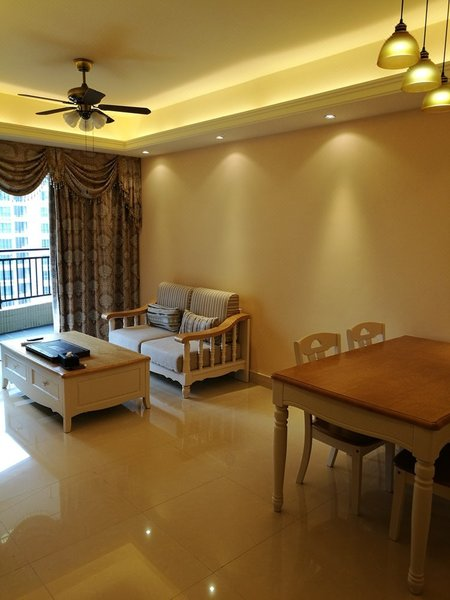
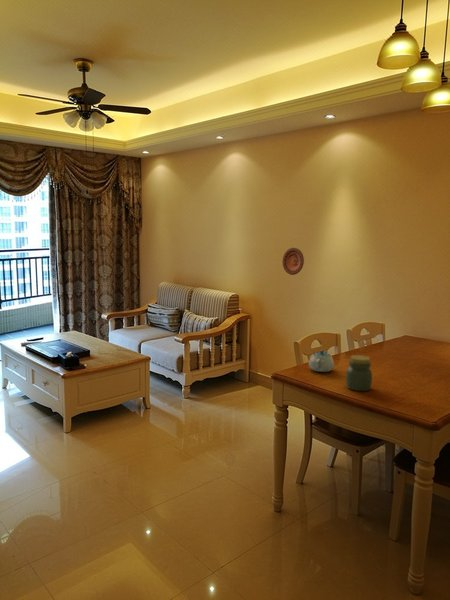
+ decorative plate [282,247,305,276]
+ chinaware [308,349,335,373]
+ jar [345,354,373,392]
